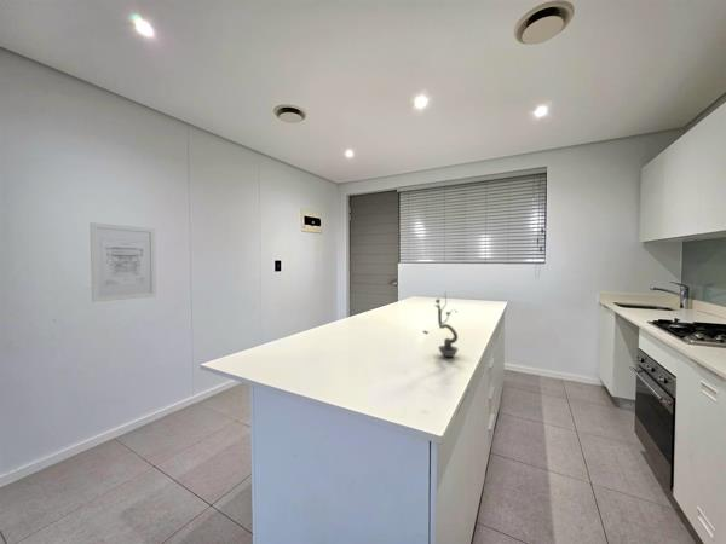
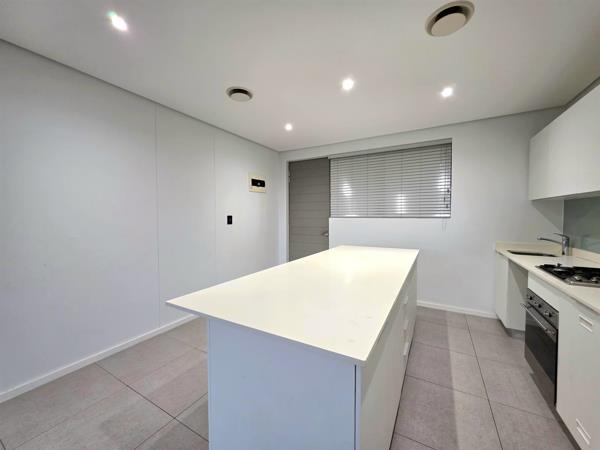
- plant [422,290,460,358]
- wall art [88,221,157,303]
